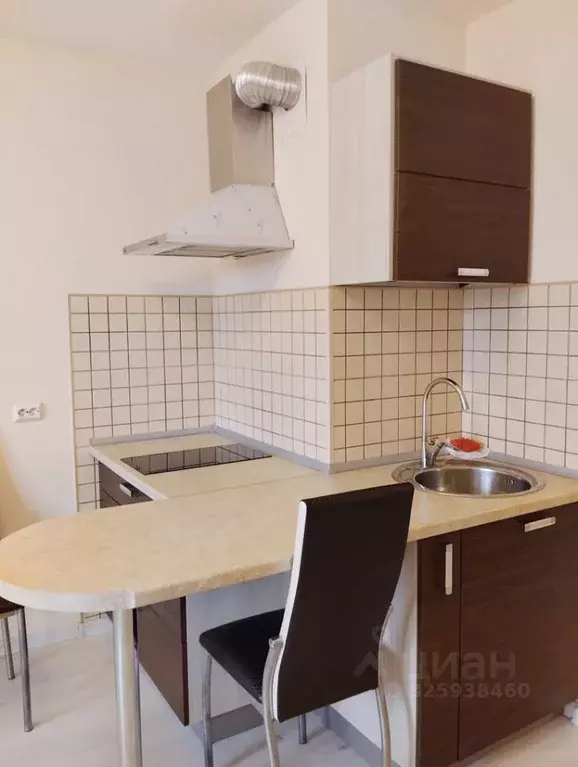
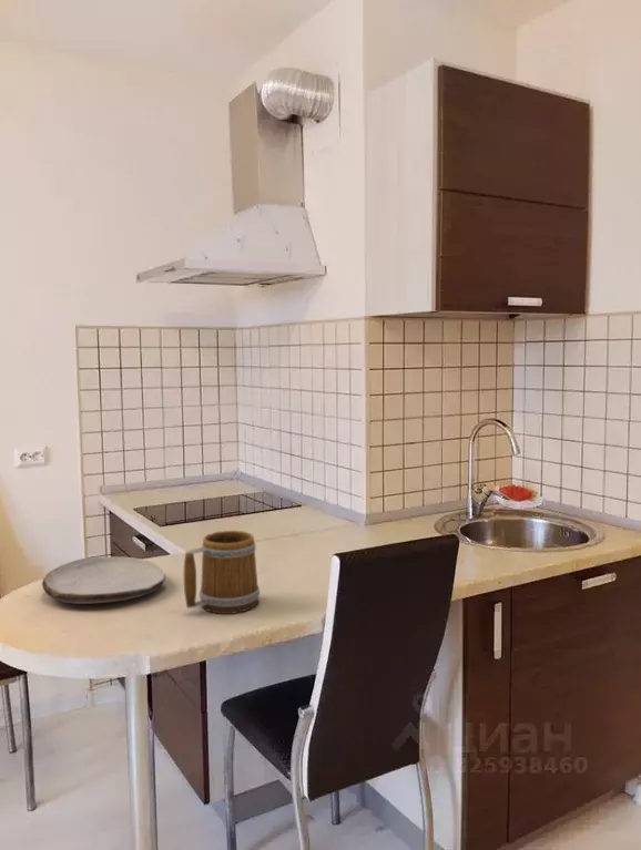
+ mug [183,530,261,615]
+ plate [41,556,167,605]
